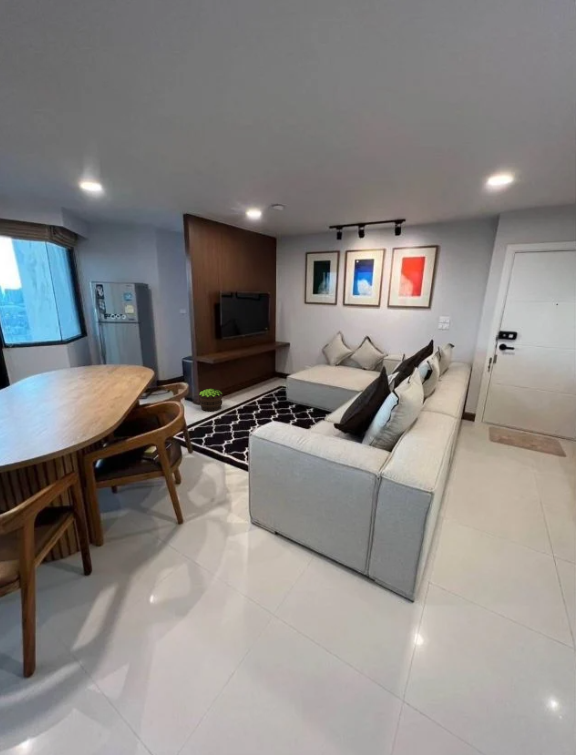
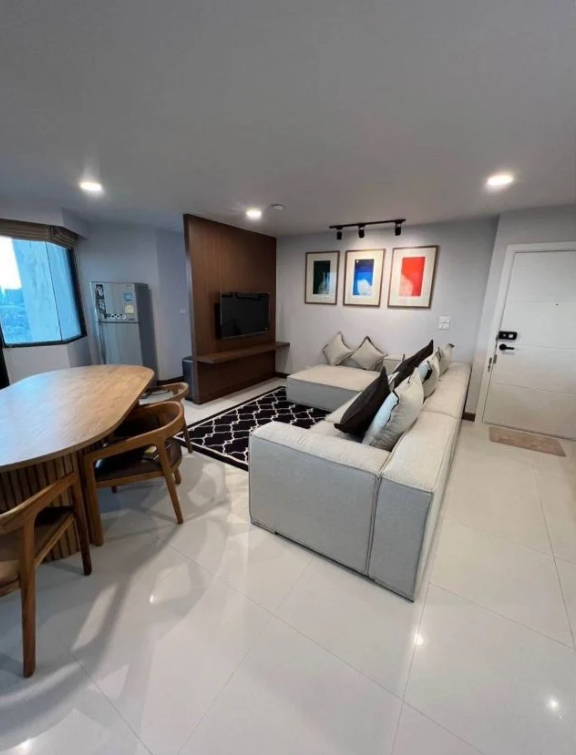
- potted plant [198,388,223,413]
